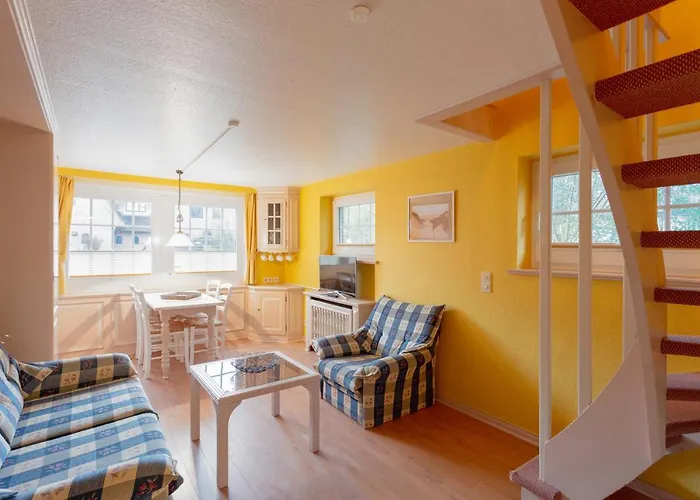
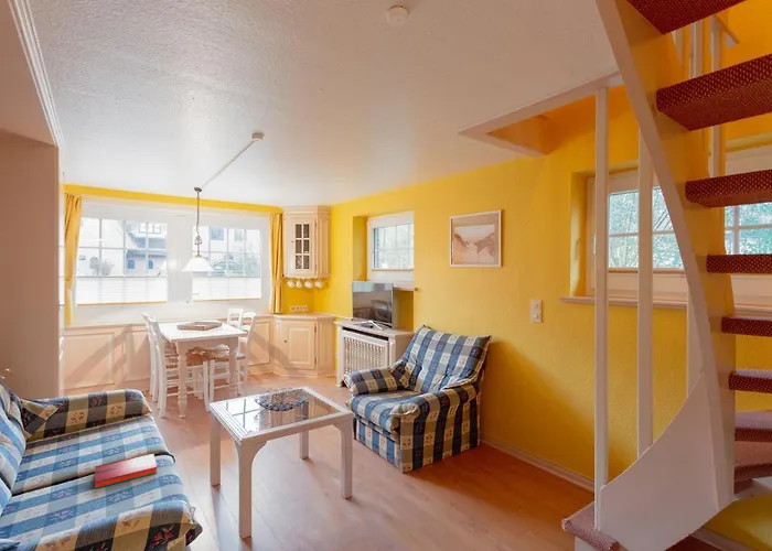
+ hardback book [94,452,158,489]
